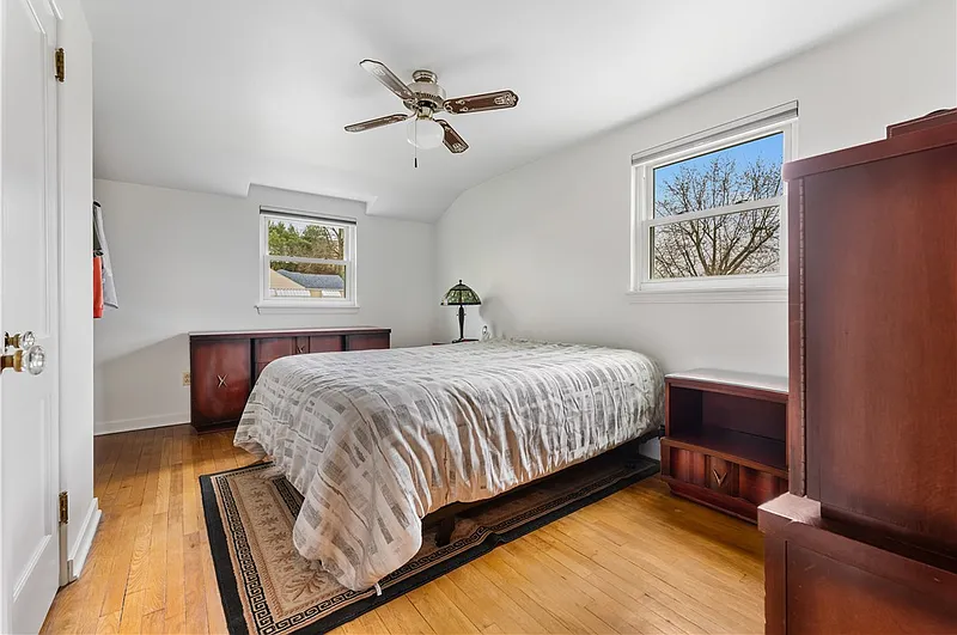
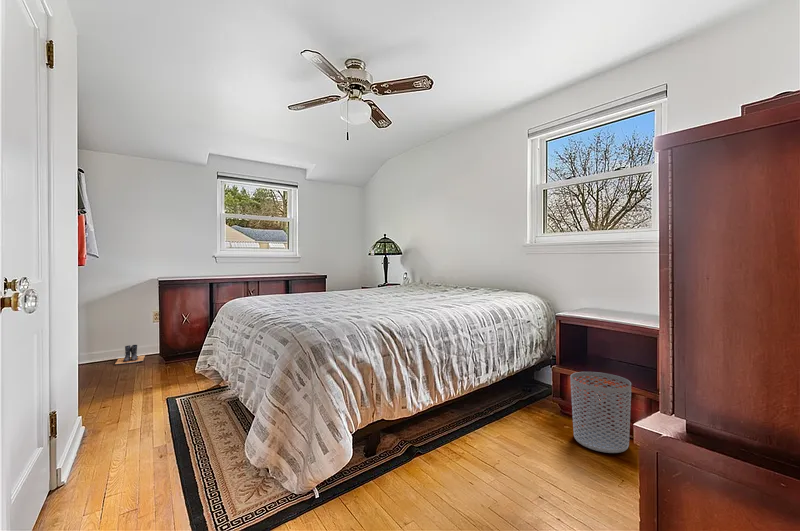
+ boots [114,344,146,366]
+ waste bin [569,371,632,454]
